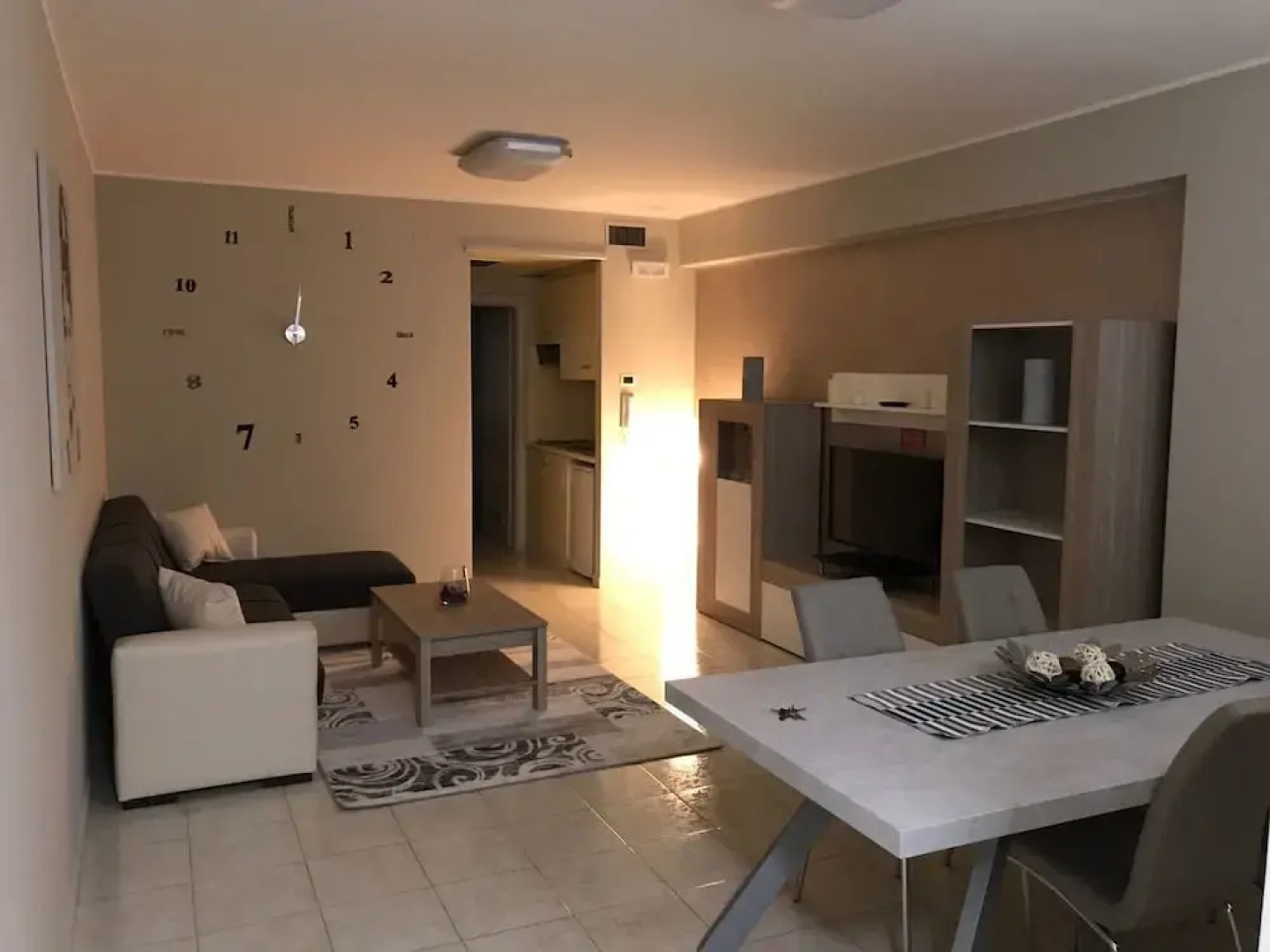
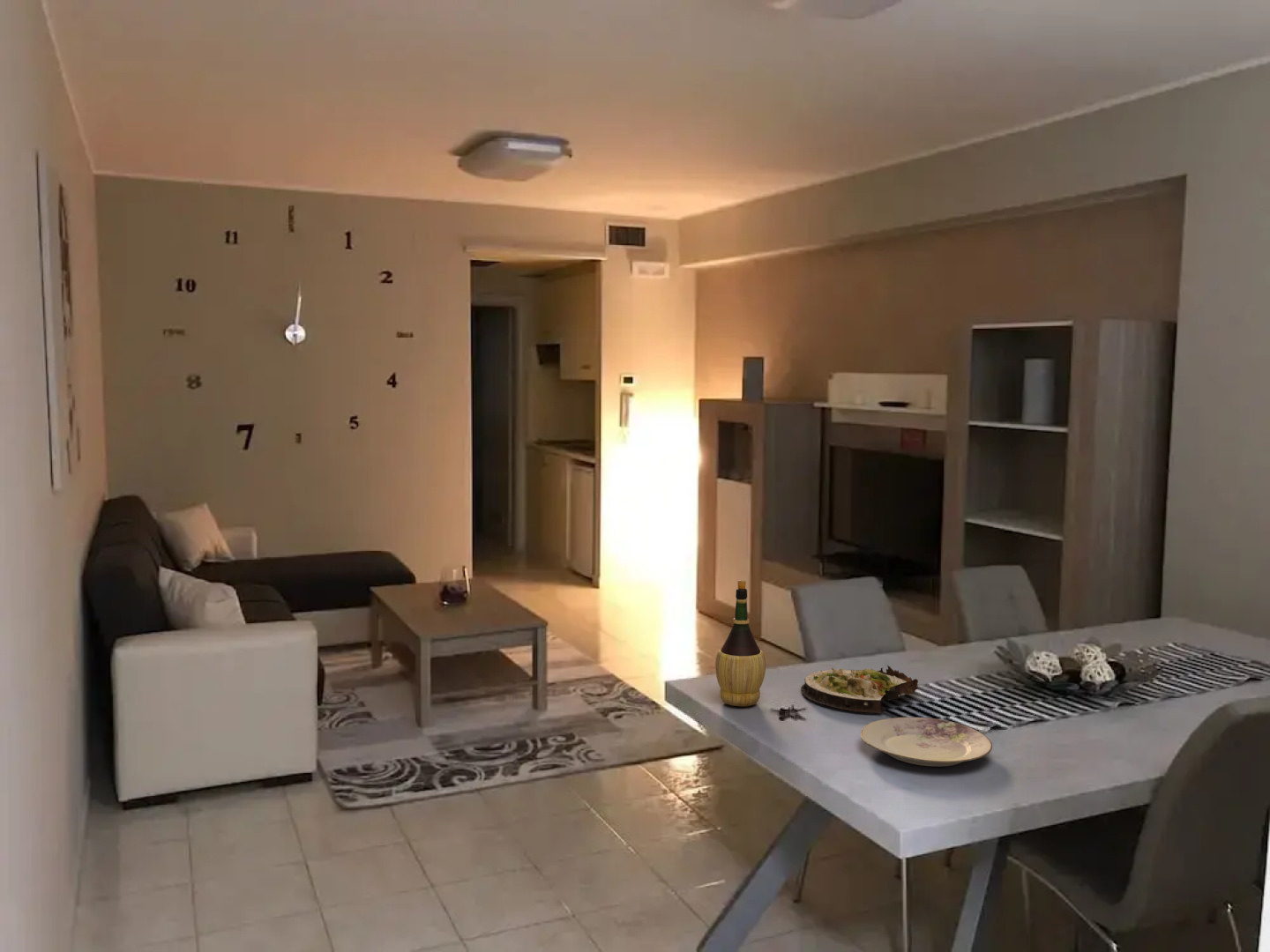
+ salad plate [800,665,919,714]
+ wine bottle [714,579,766,707]
+ plate [860,717,993,768]
